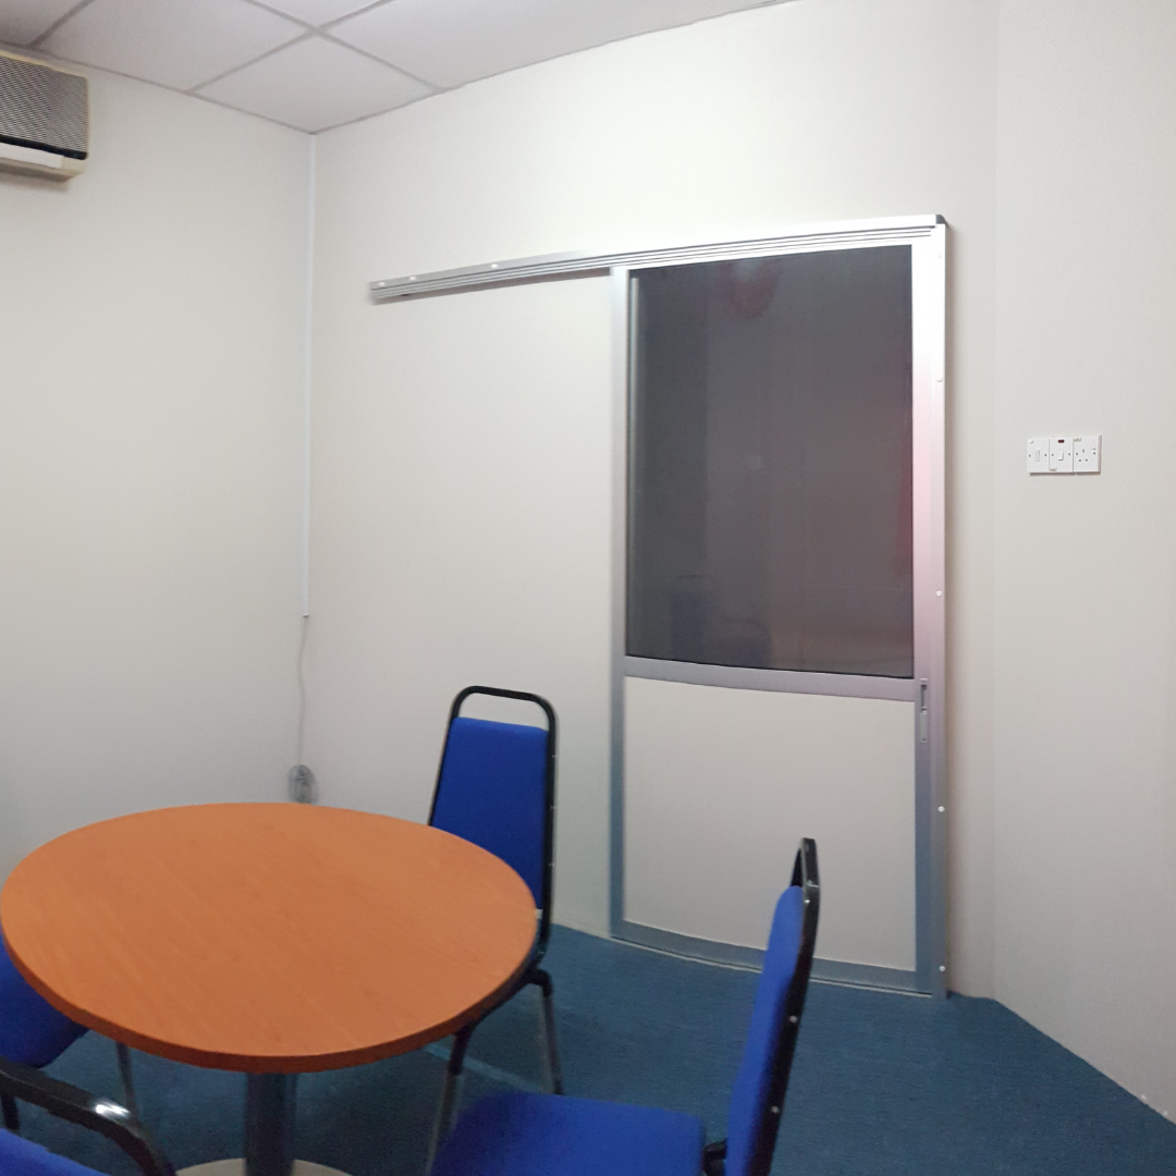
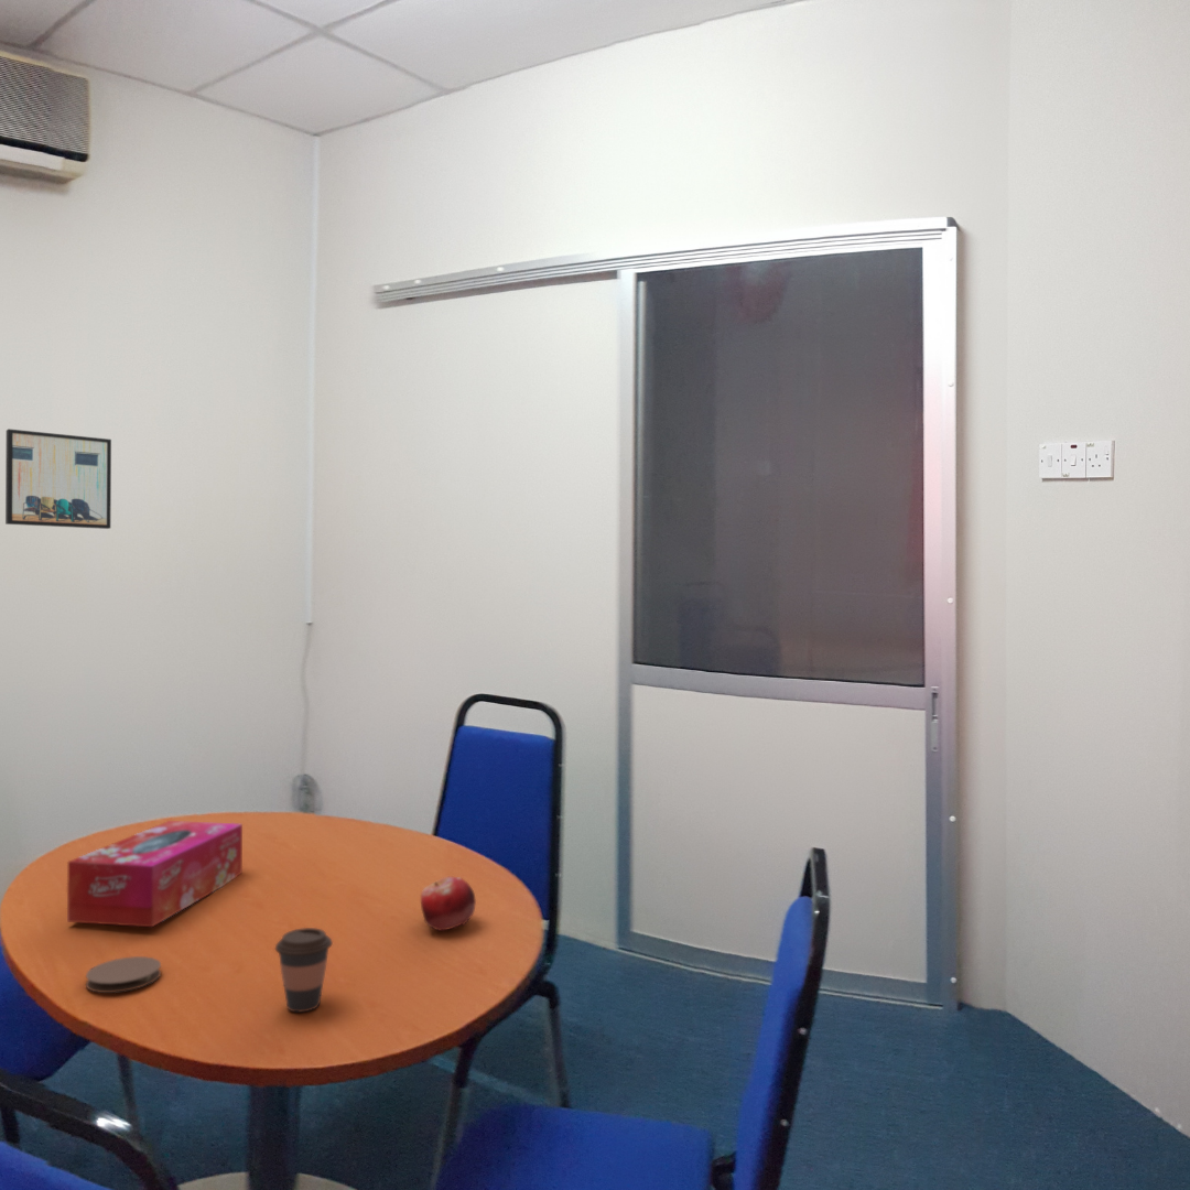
+ coffee cup [274,927,334,1014]
+ coaster [85,955,162,994]
+ tissue box [66,820,244,928]
+ fruit [420,876,477,932]
+ wall art [4,428,112,530]
